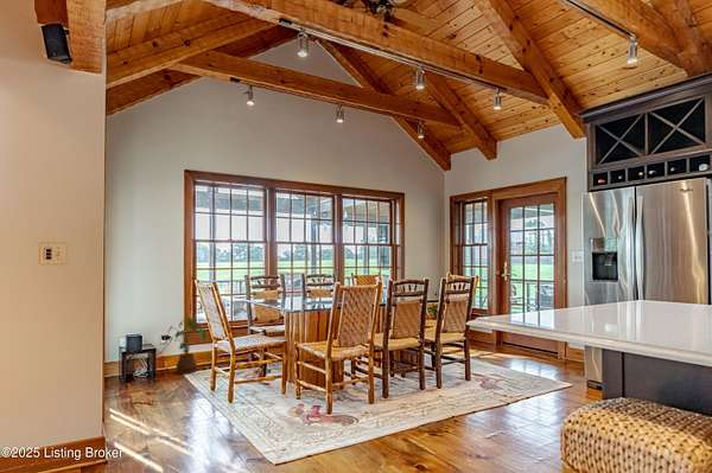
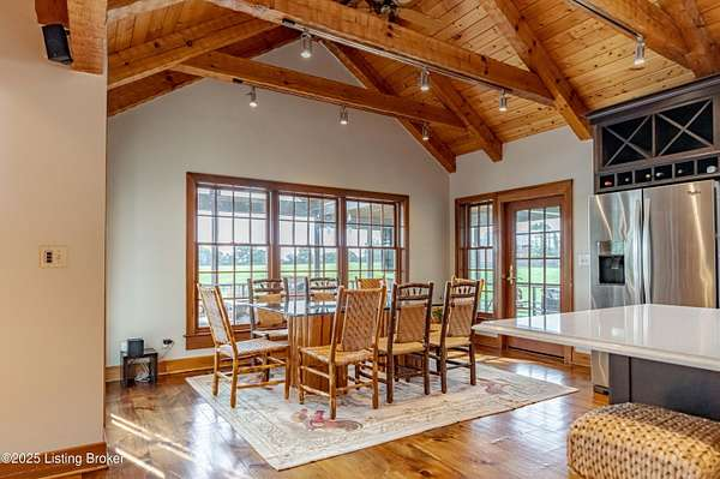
- house plant [166,315,208,375]
